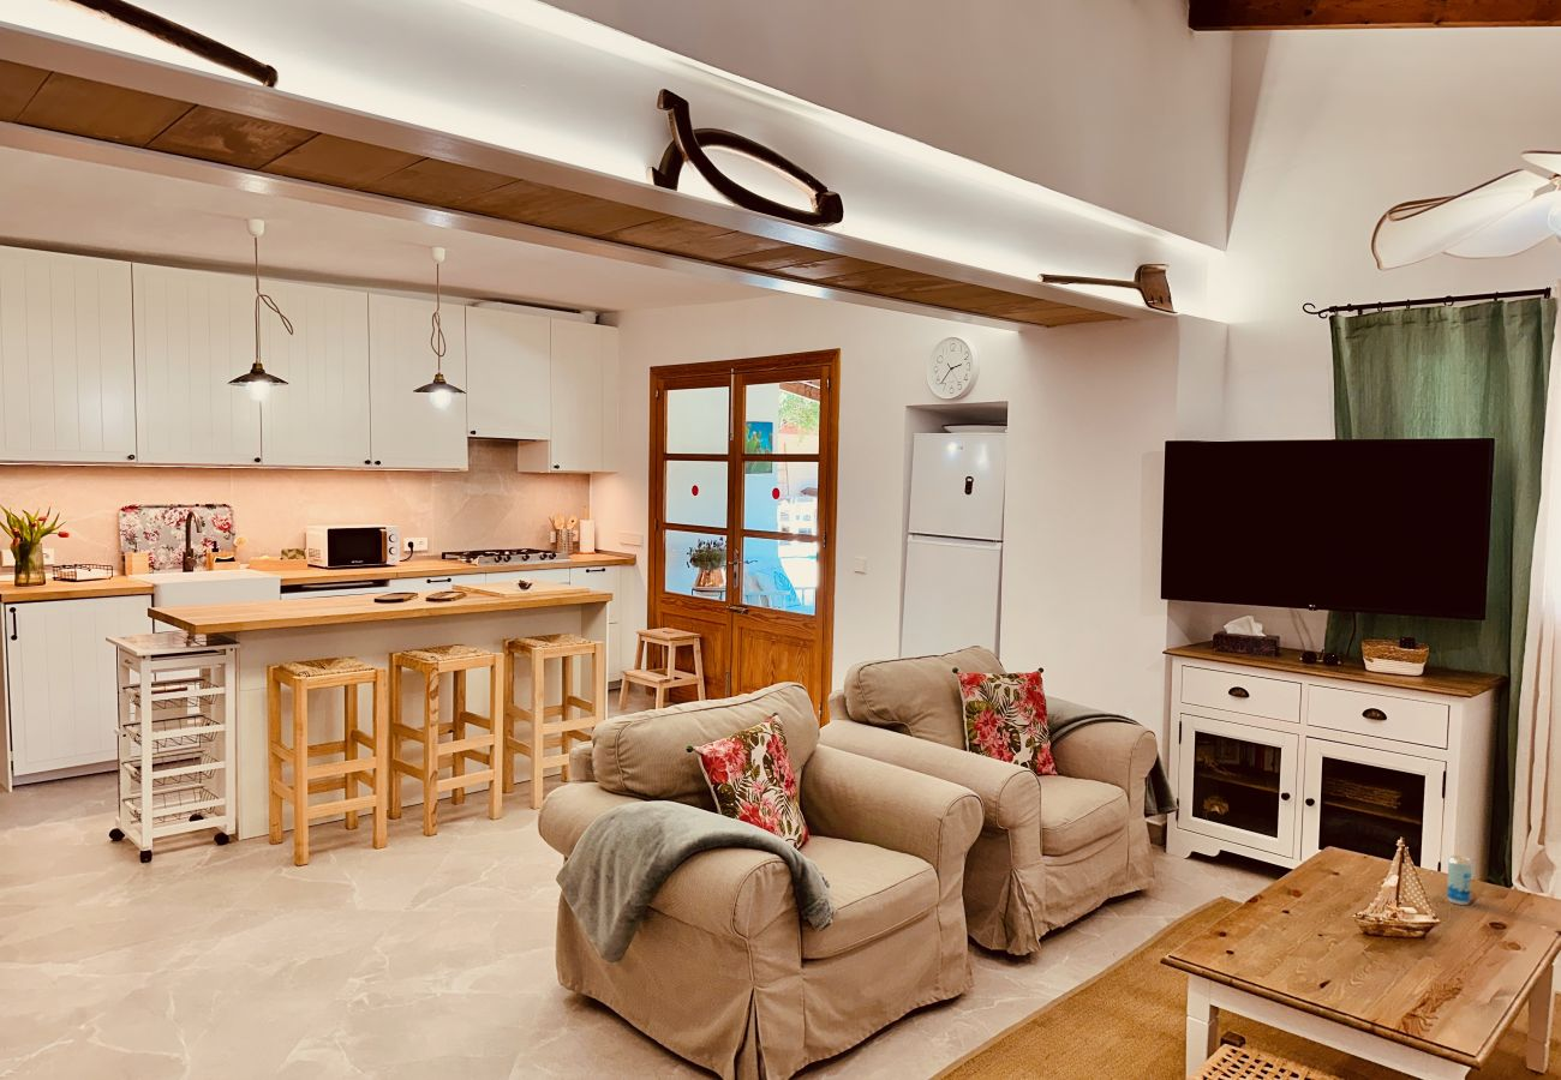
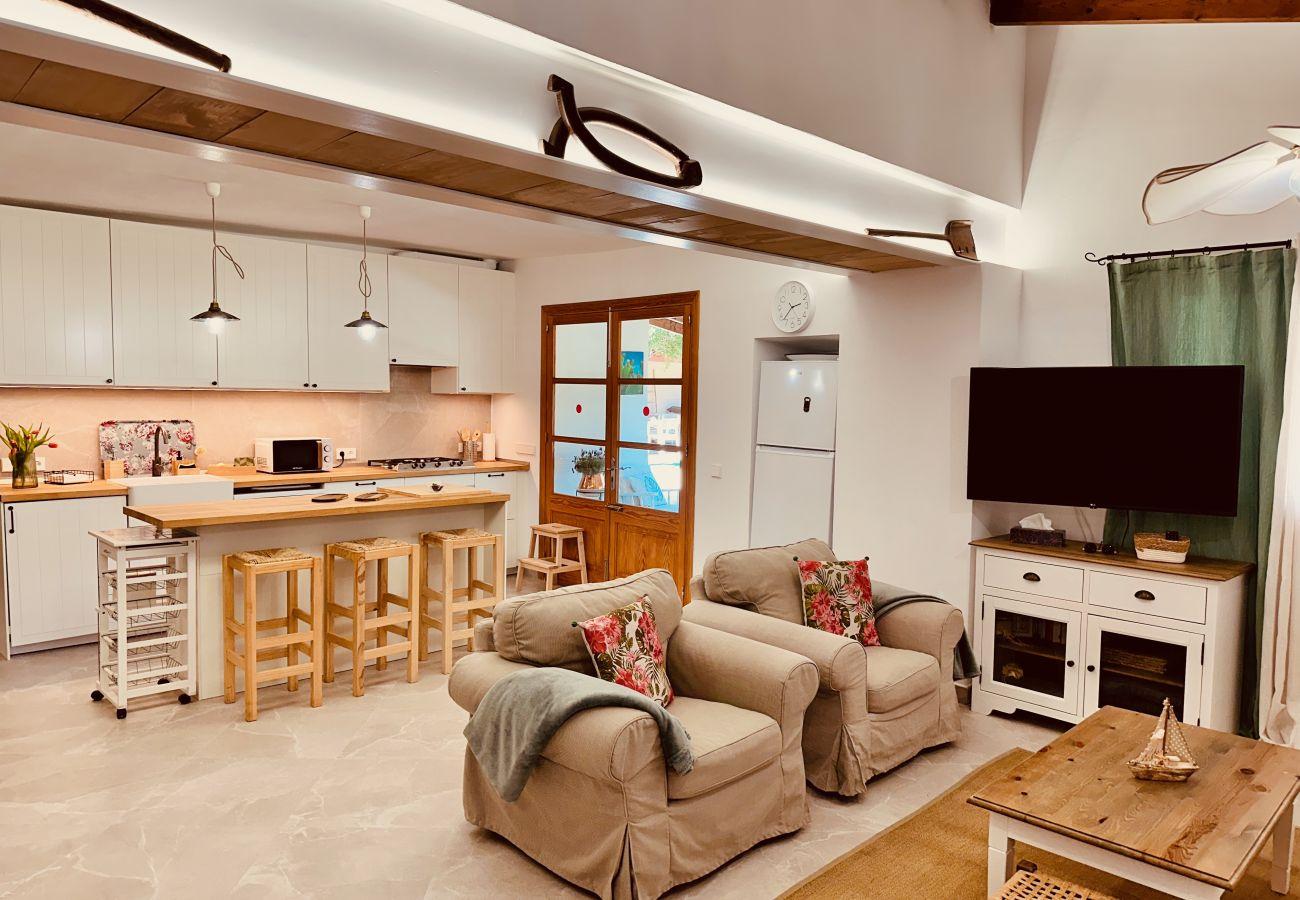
- beverage can [1446,854,1473,906]
